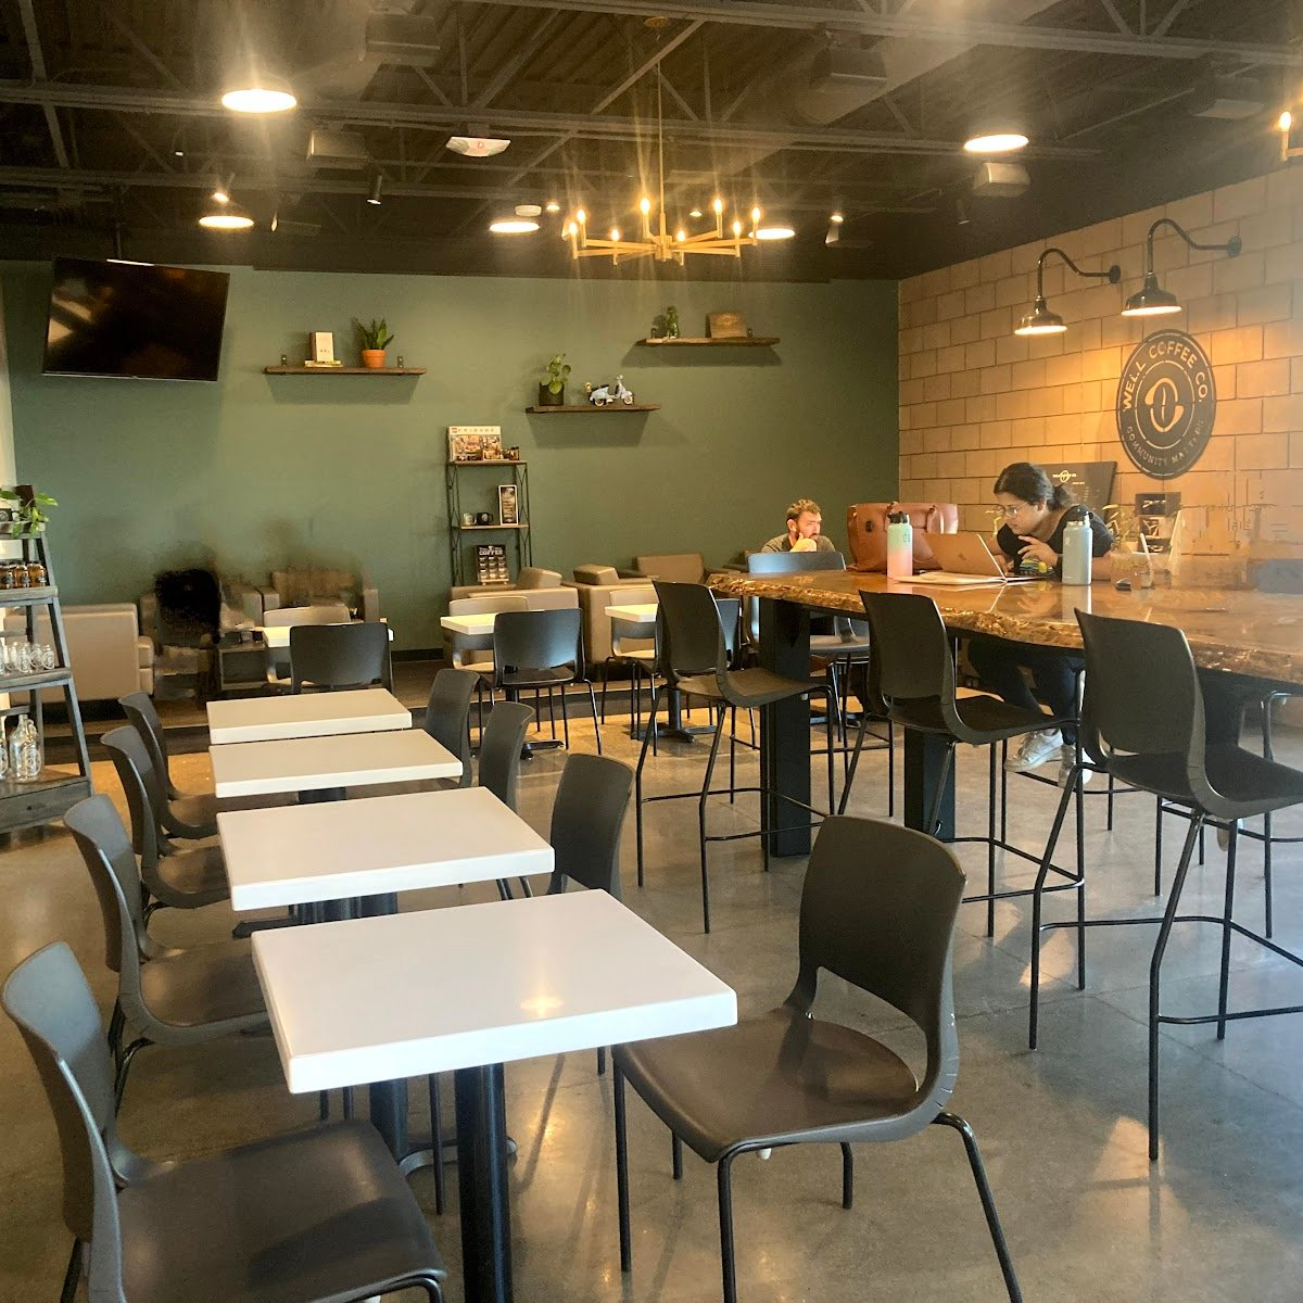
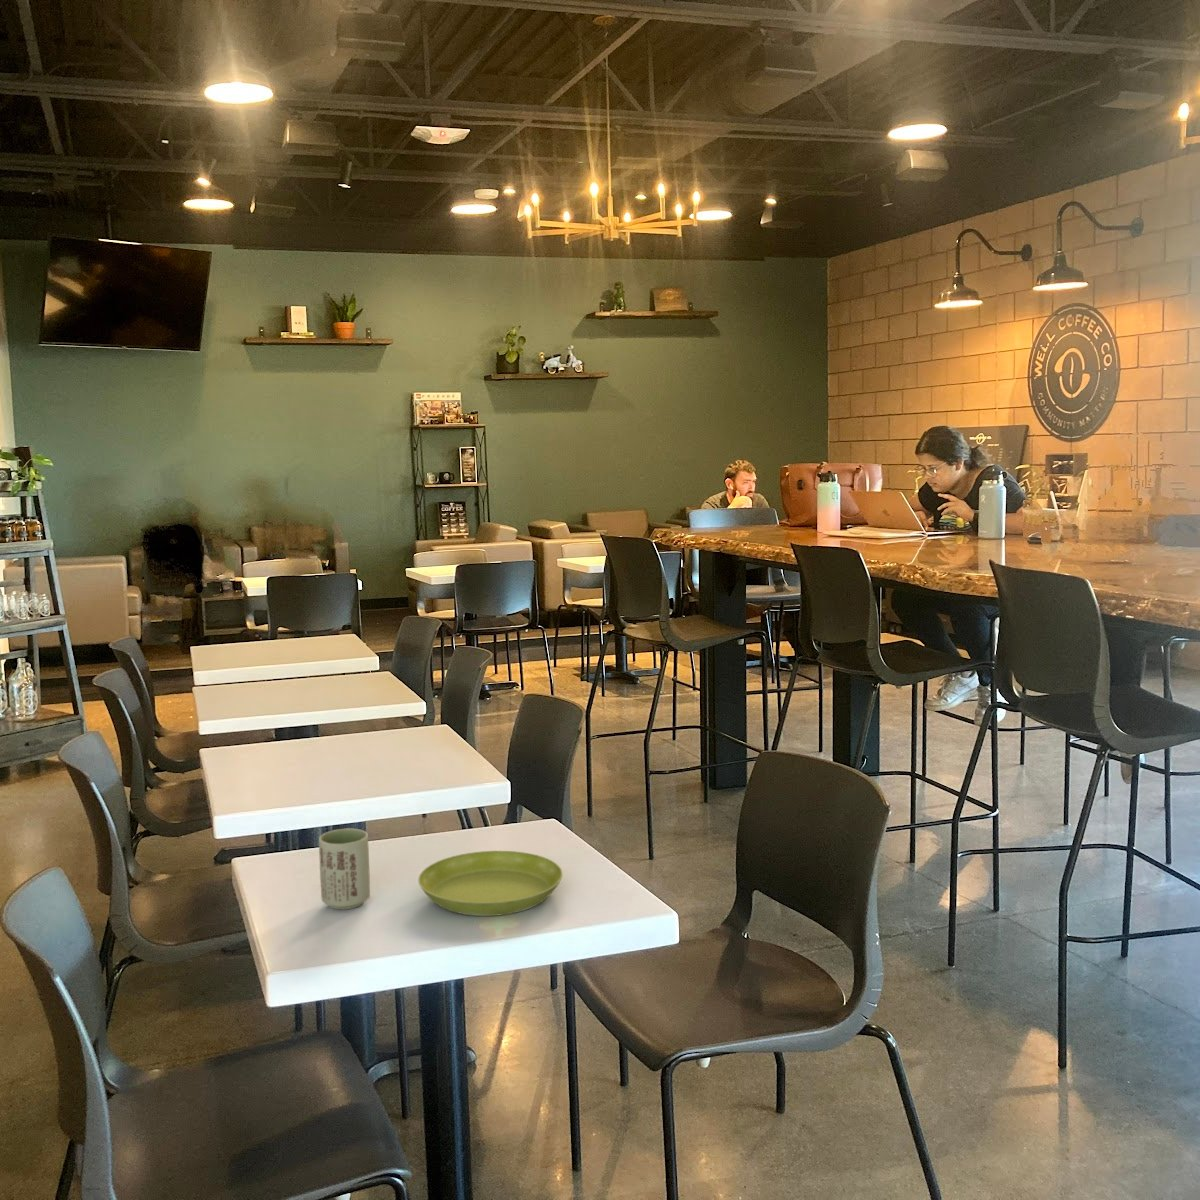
+ cup [318,827,371,910]
+ saucer [416,849,563,916]
